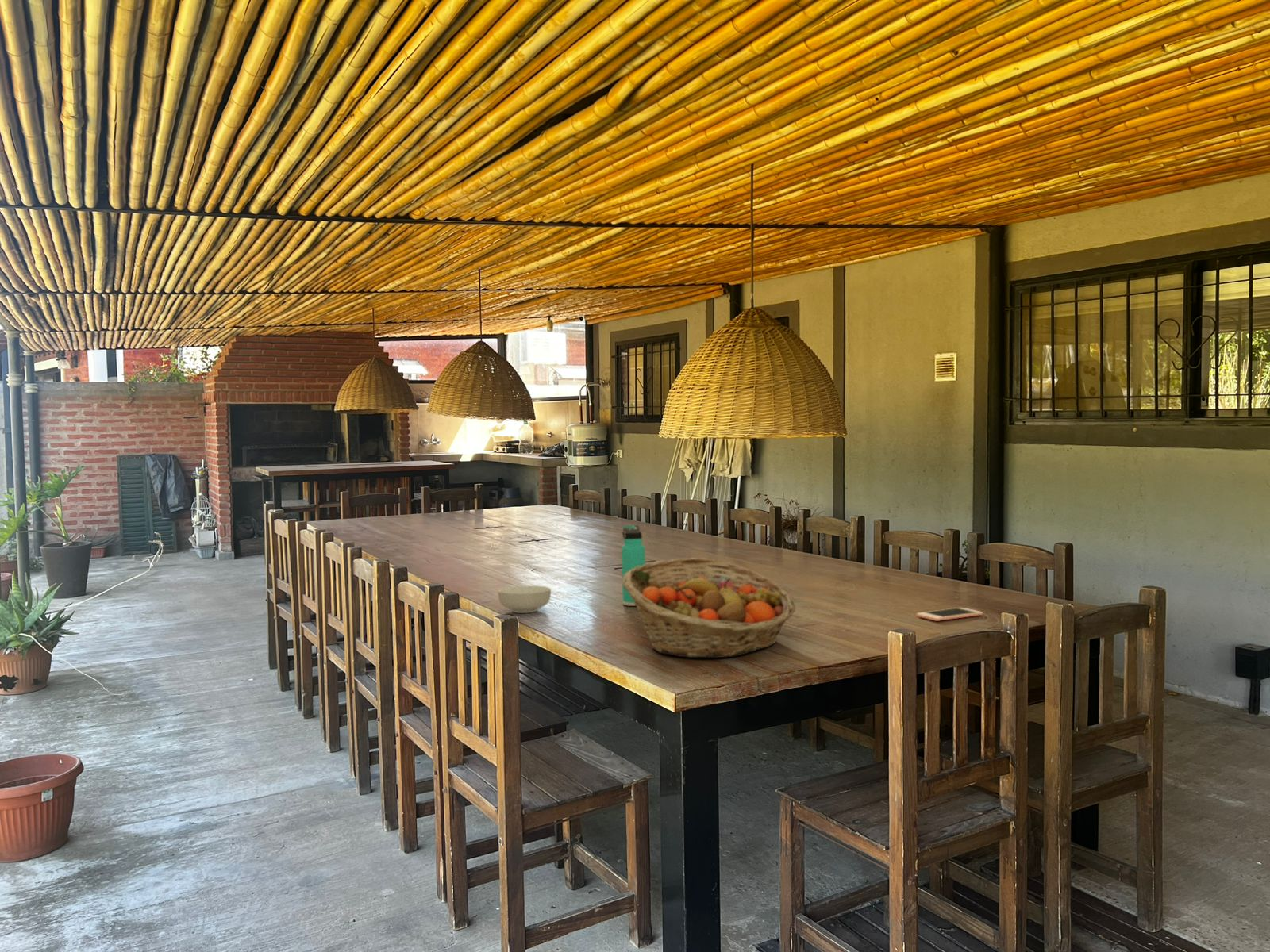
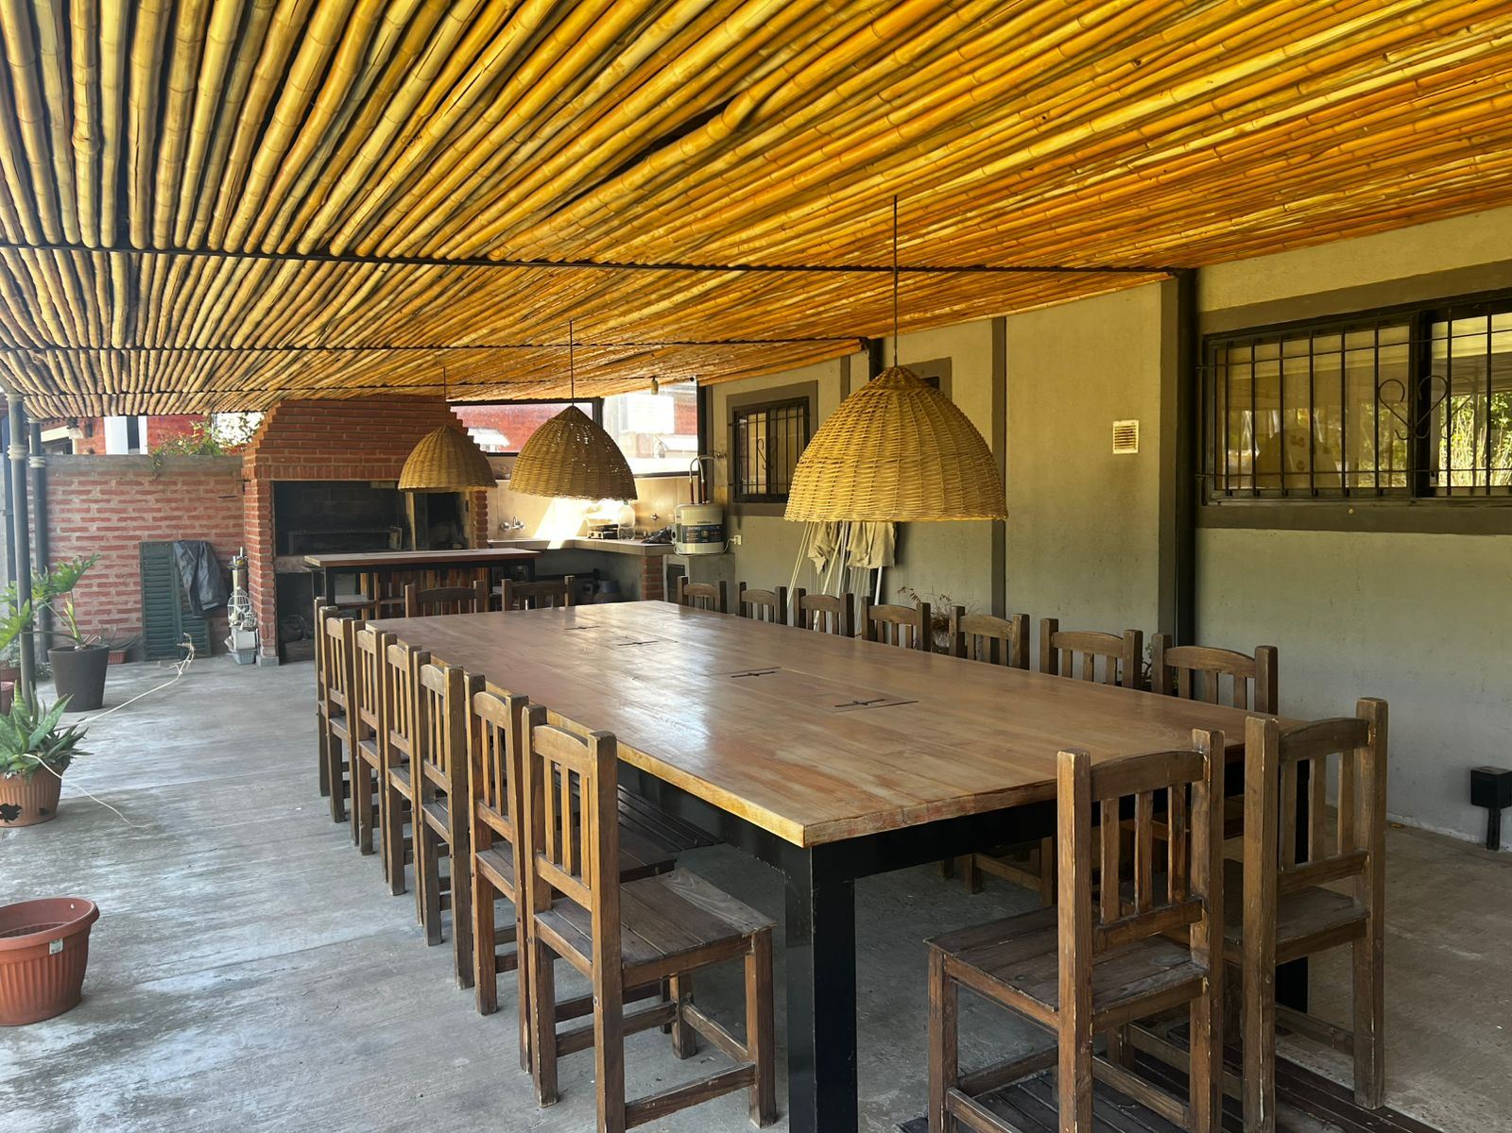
- cell phone [916,607,983,622]
- thermos bottle [621,524,646,607]
- fruit basket [622,557,796,658]
- cereal bowl [498,585,552,614]
